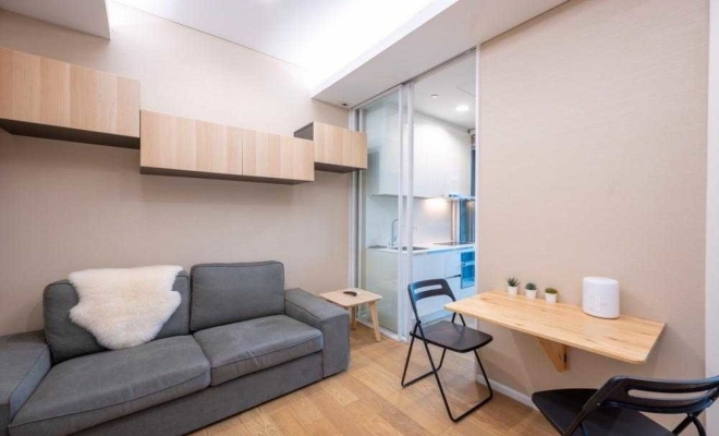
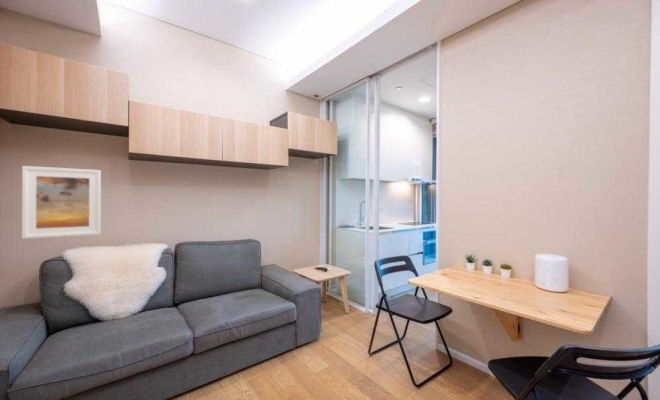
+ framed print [21,165,102,240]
